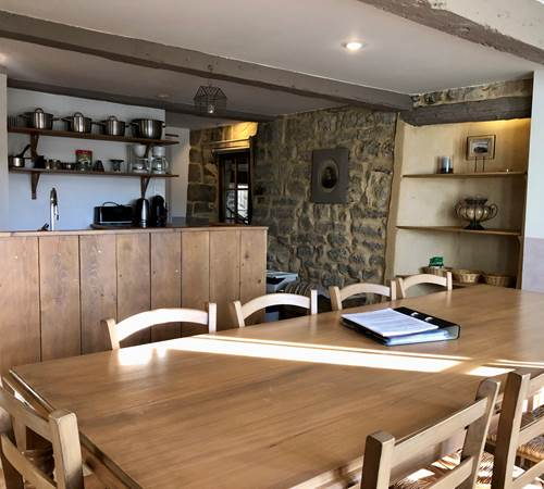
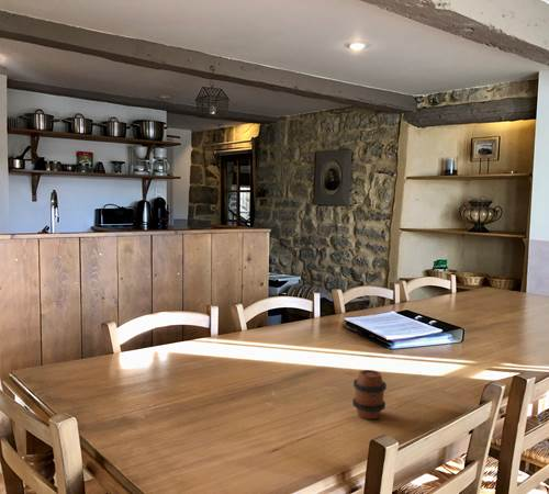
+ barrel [351,369,388,420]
